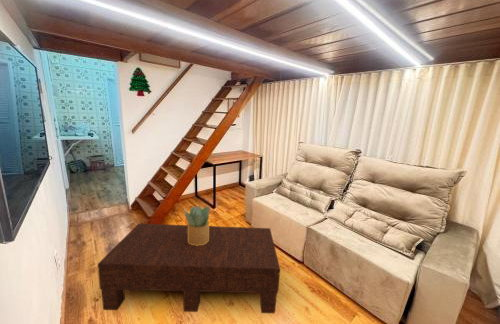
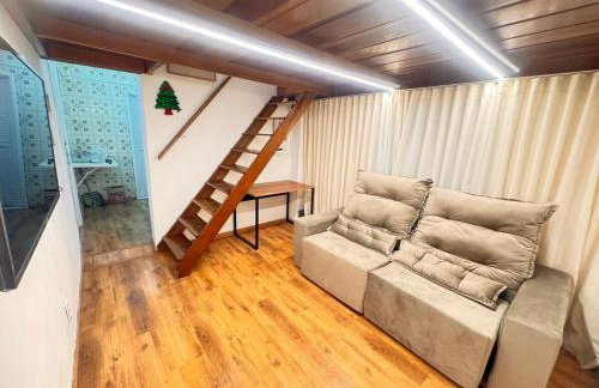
- potted plant [183,204,211,246]
- coffee table [97,223,281,314]
